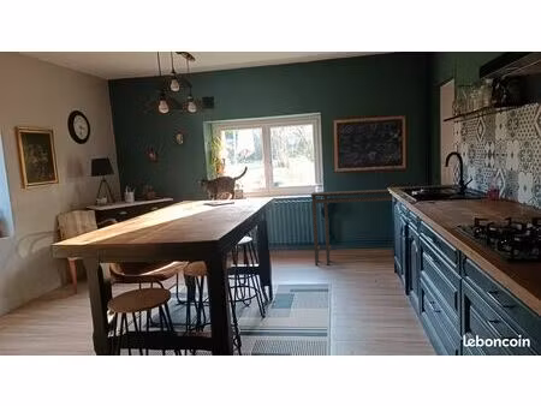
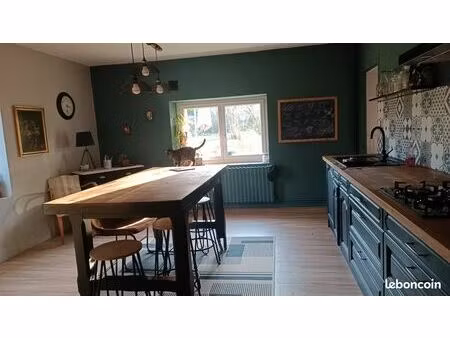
- console table [310,189,393,267]
